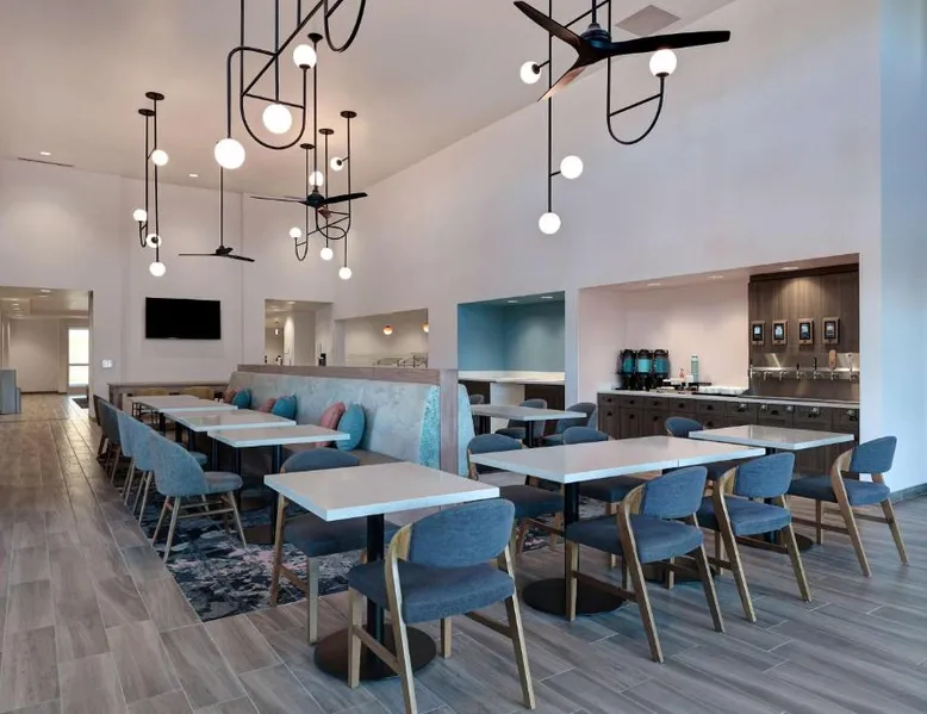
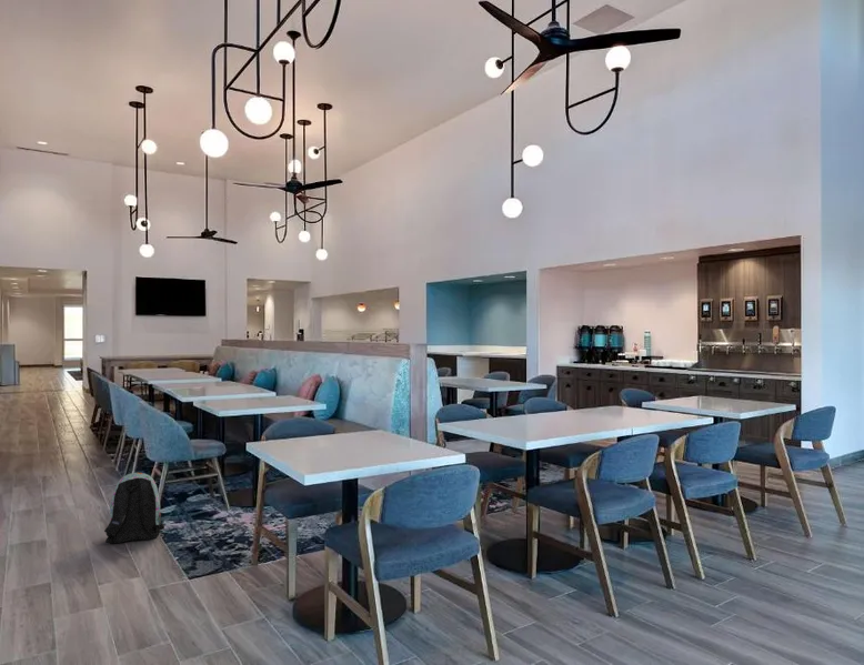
+ backpack [103,472,165,544]
